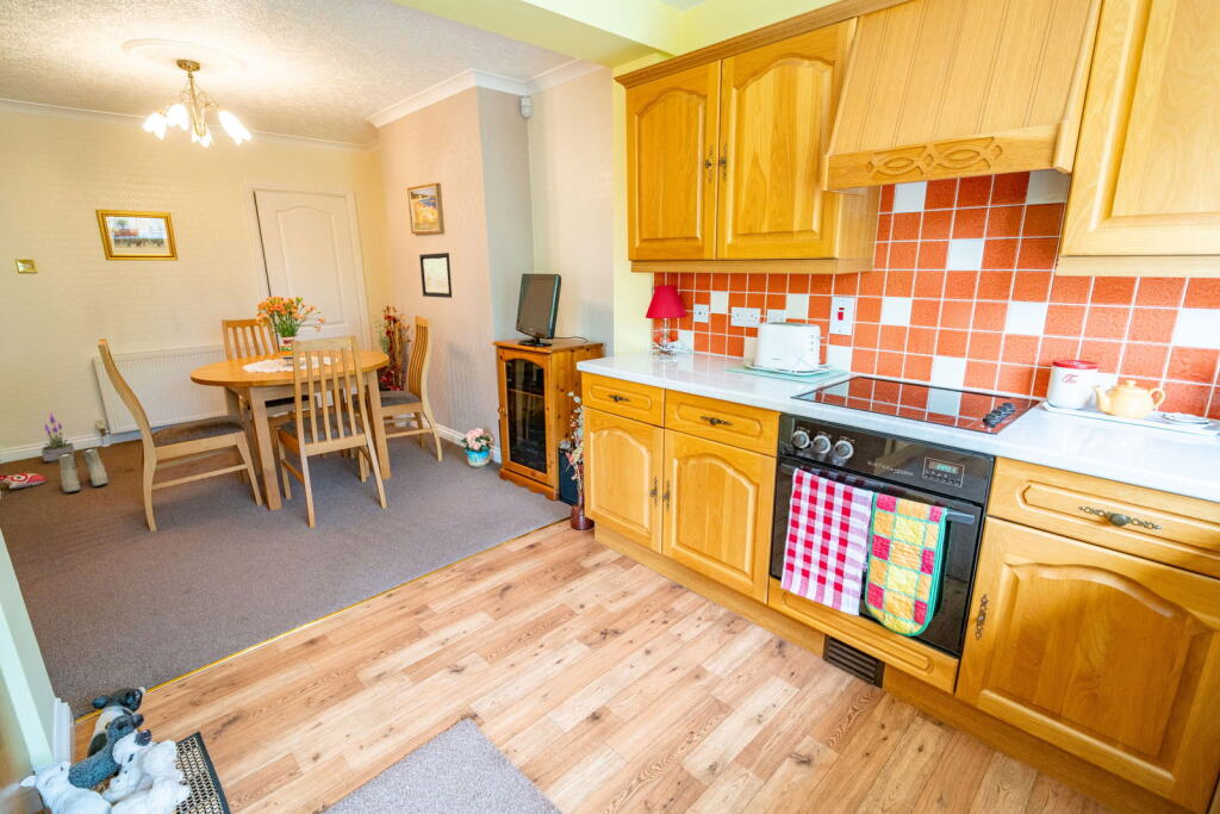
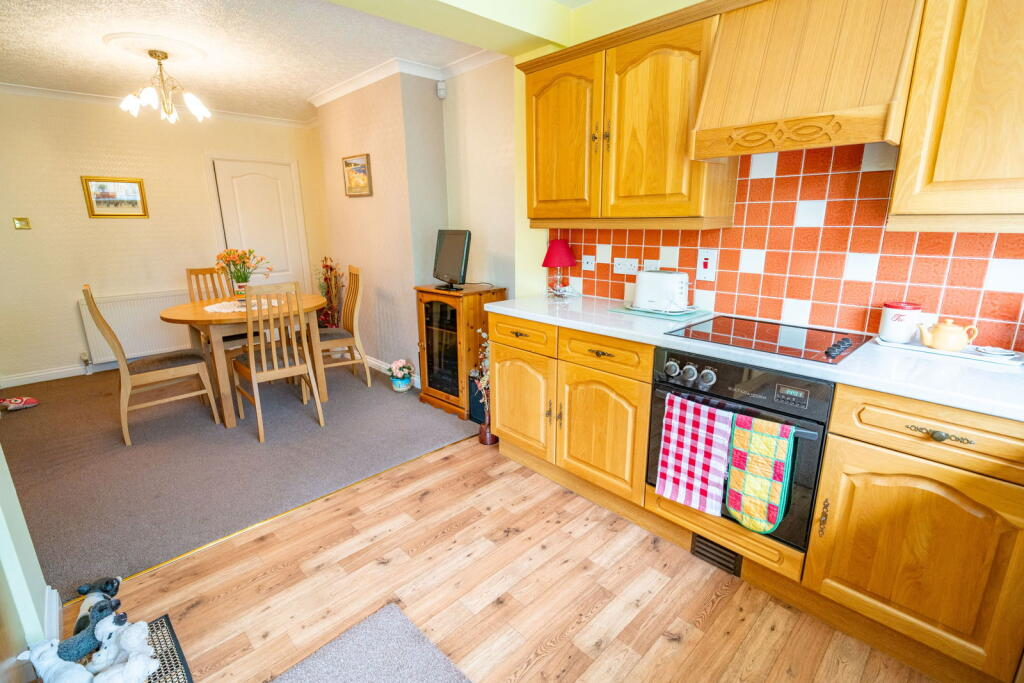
- boots [58,446,110,493]
- wall art [418,251,453,299]
- potted plant [41,411,76,464]
